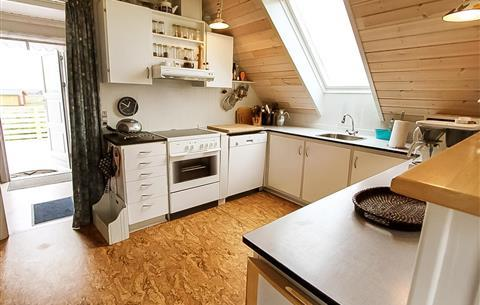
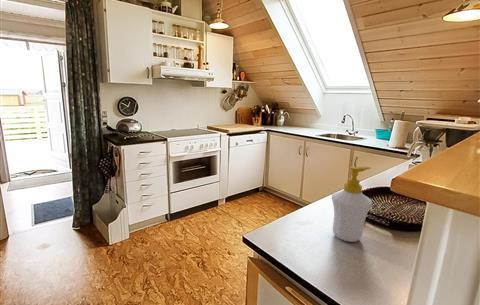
+ soap bottle [331,165,373,243]
